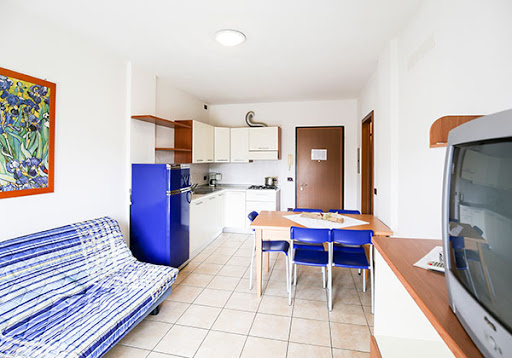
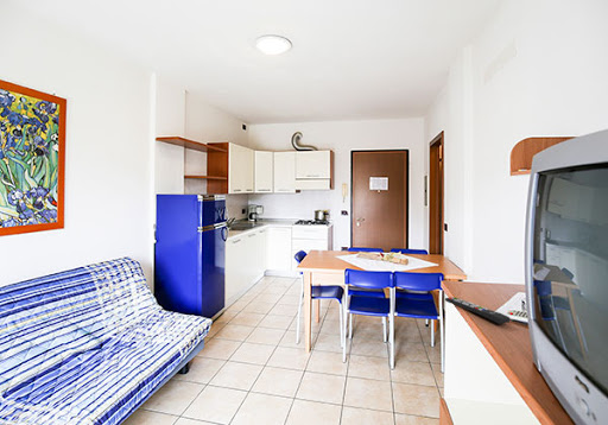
+ remote control [444,297,512,325]
